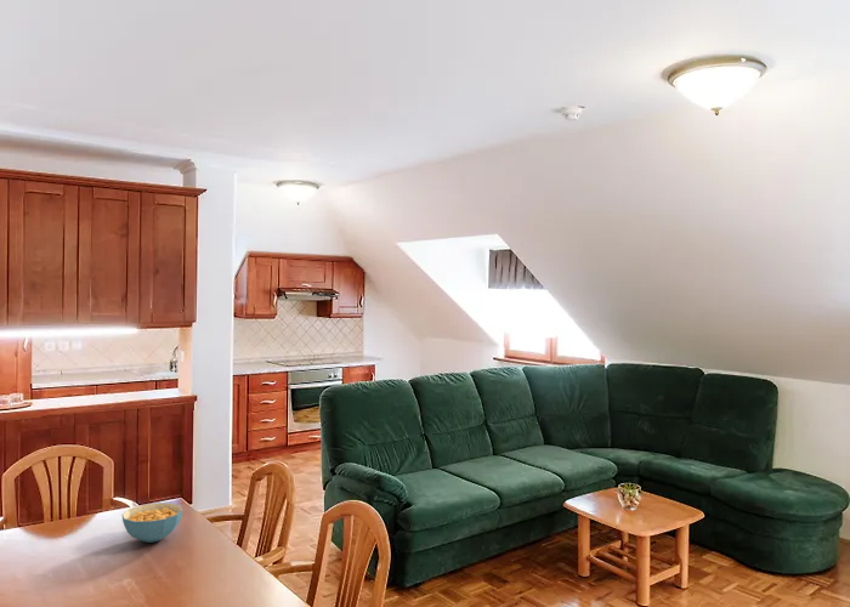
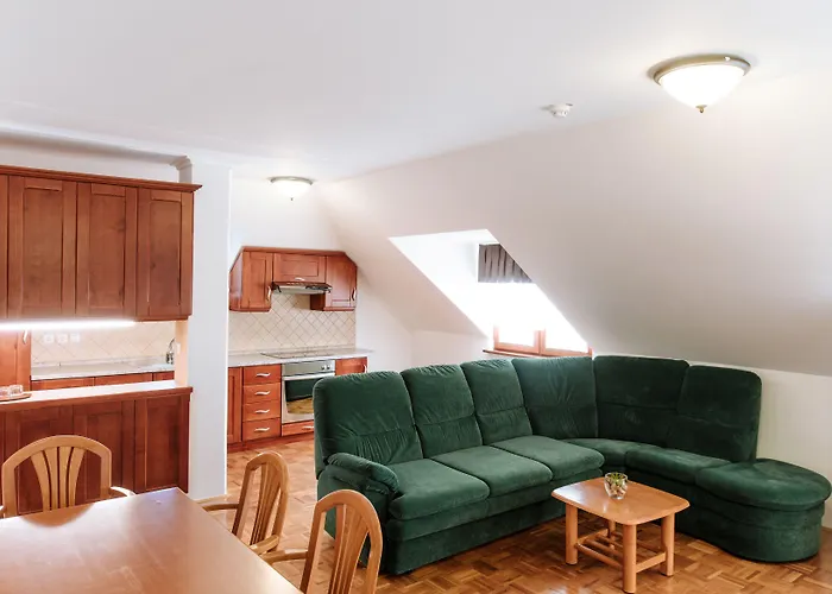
- cereal bowl [121,501,183,544]
